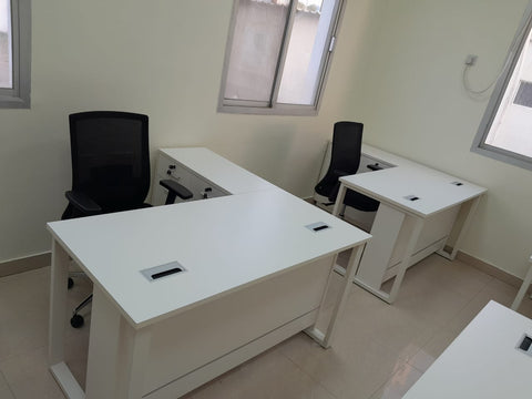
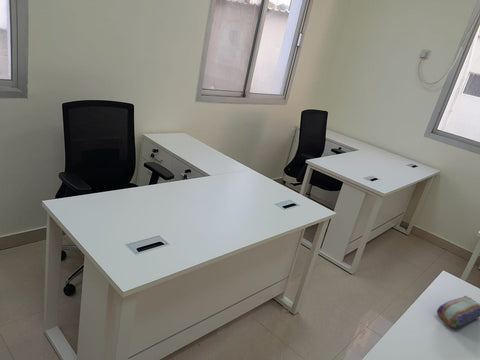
+ pencil case [436,295,480,329]
